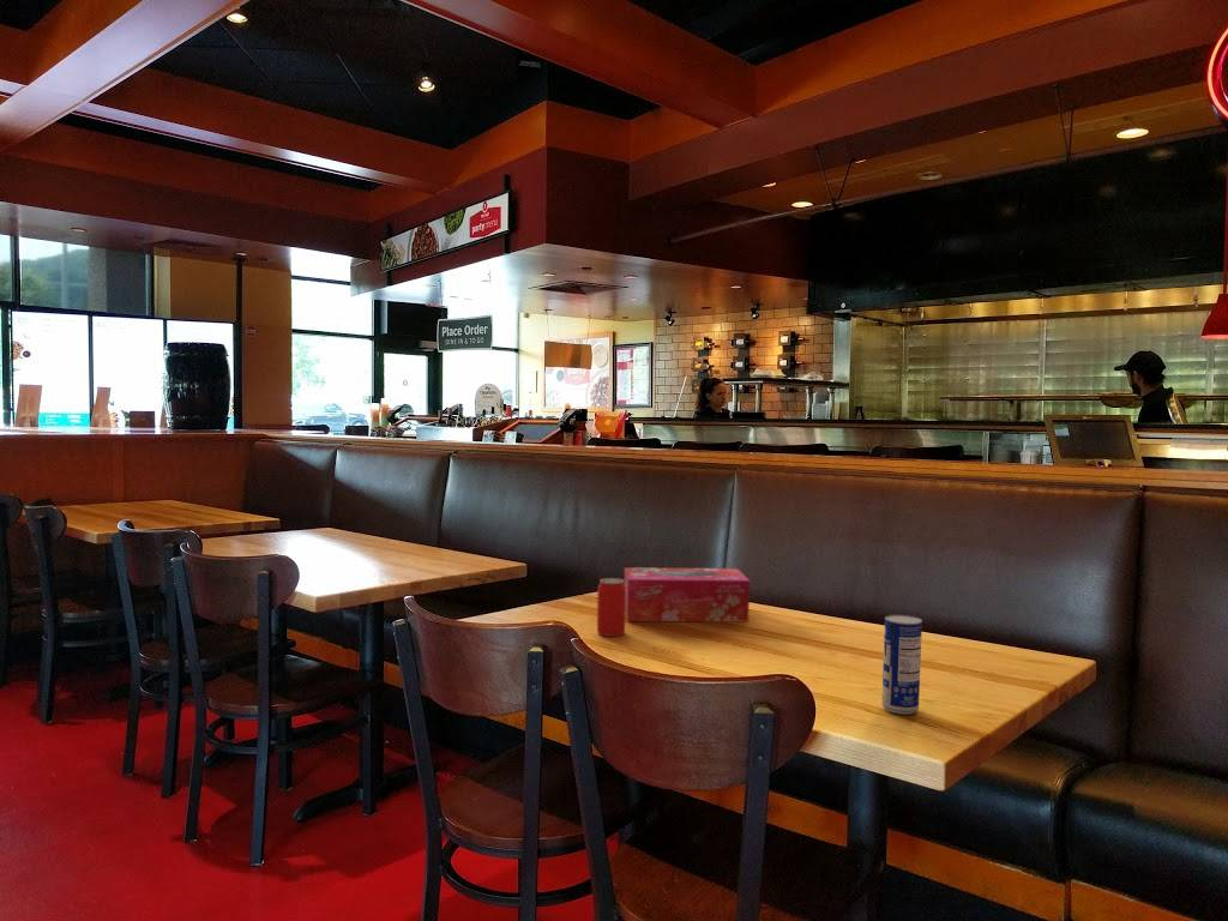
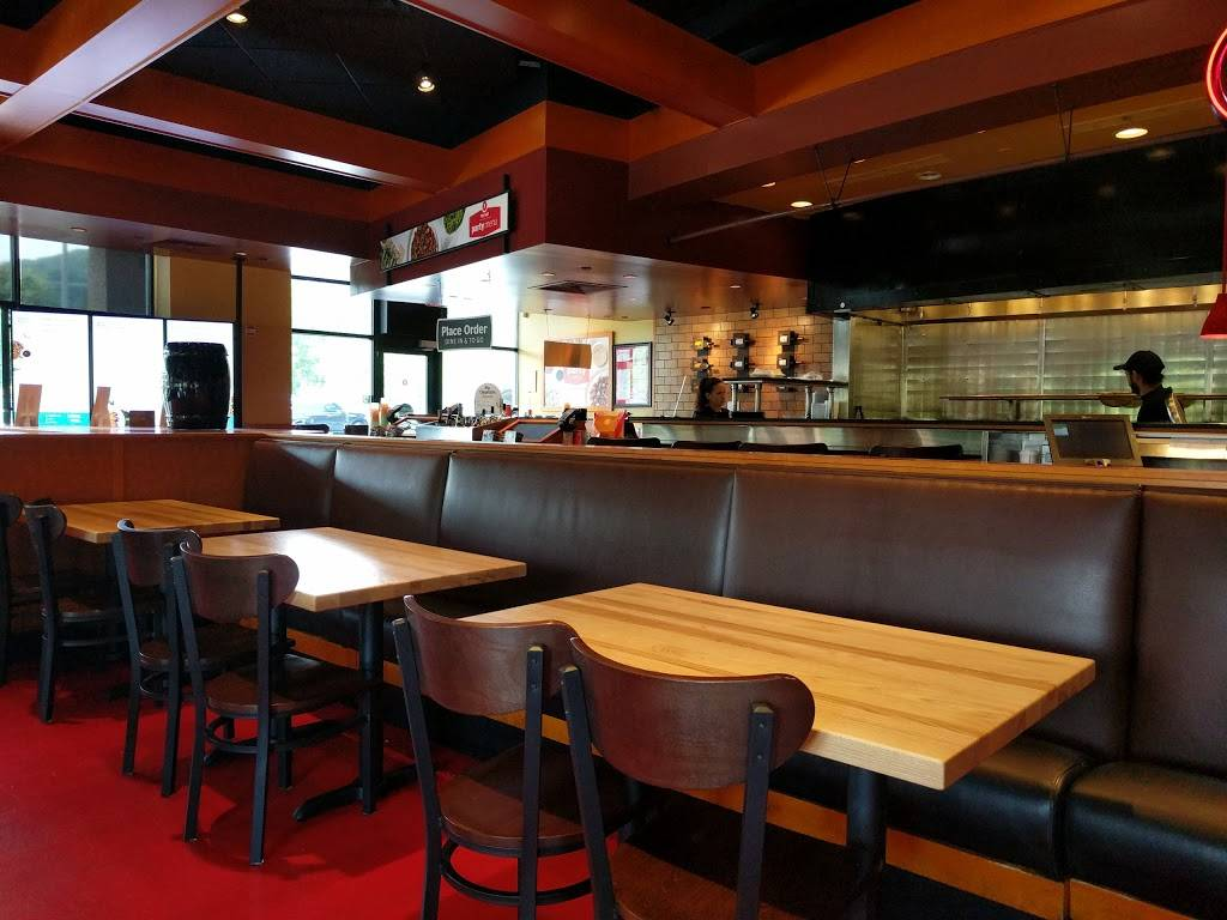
- tissue box [624,566,751,622]
- beverage can [880,614,923,716]
- beverage can [596,577,626,638]
